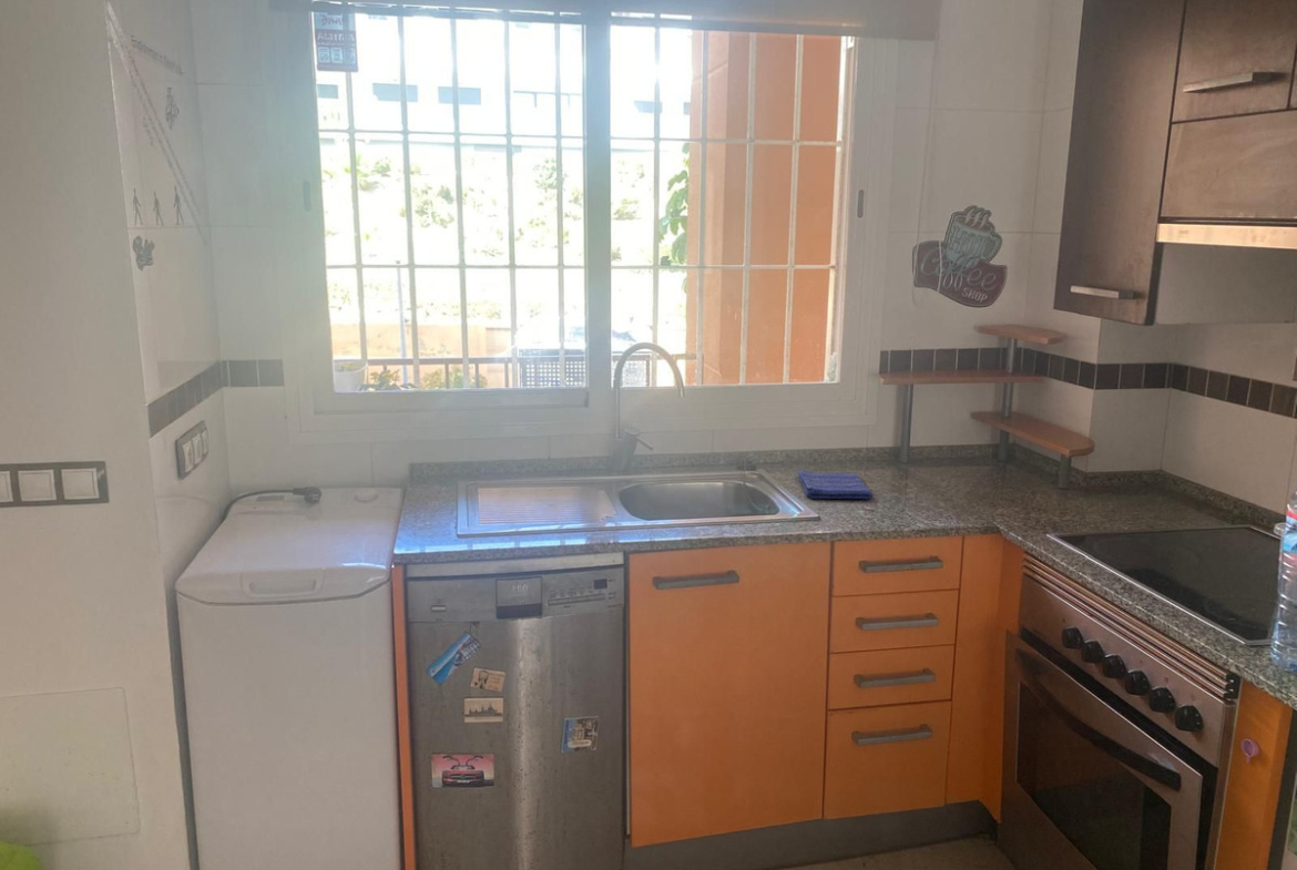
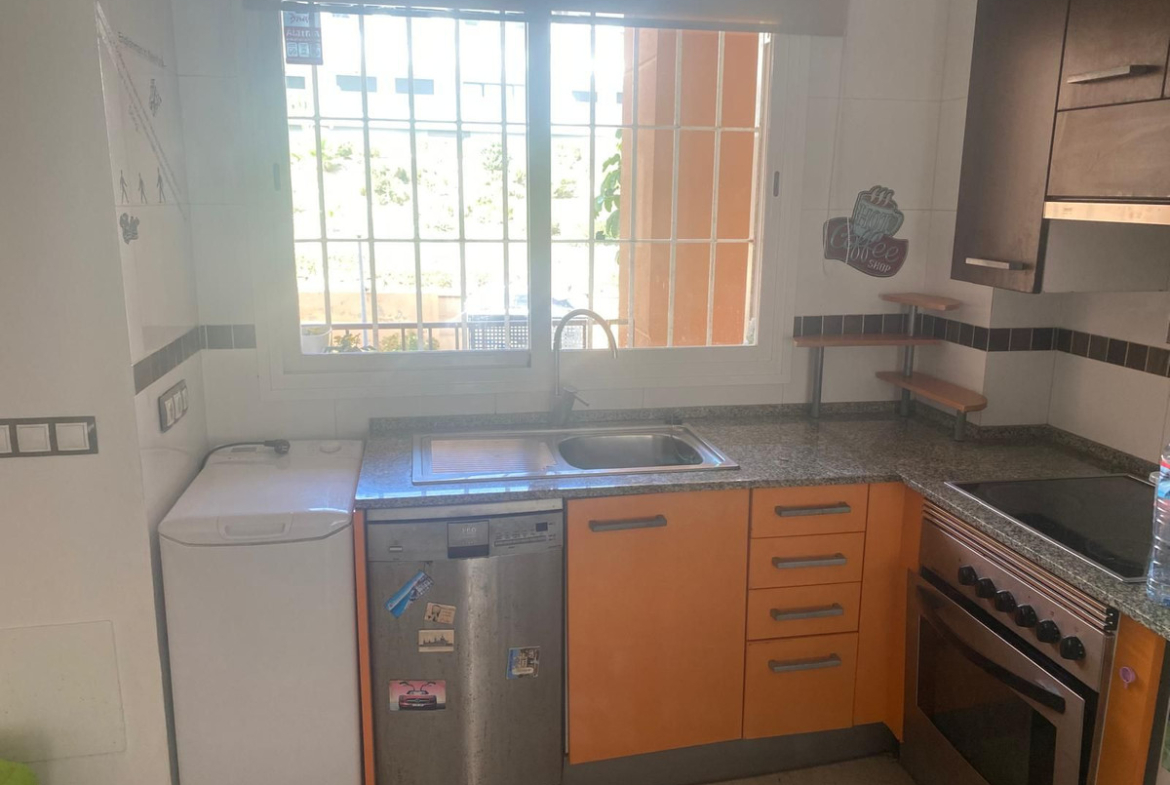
- dish towel [797,469,874,500]
